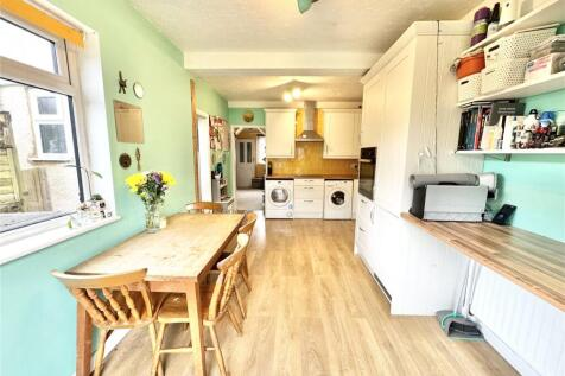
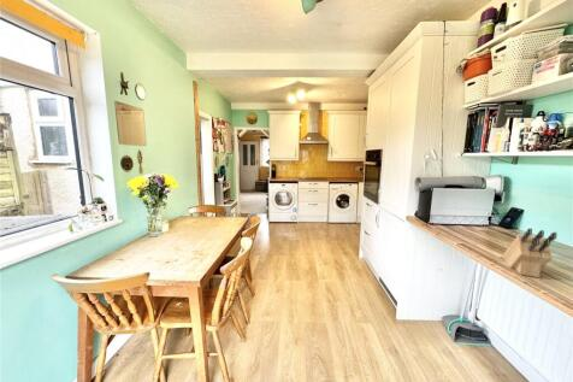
+ knife block [501,228,557,278]
